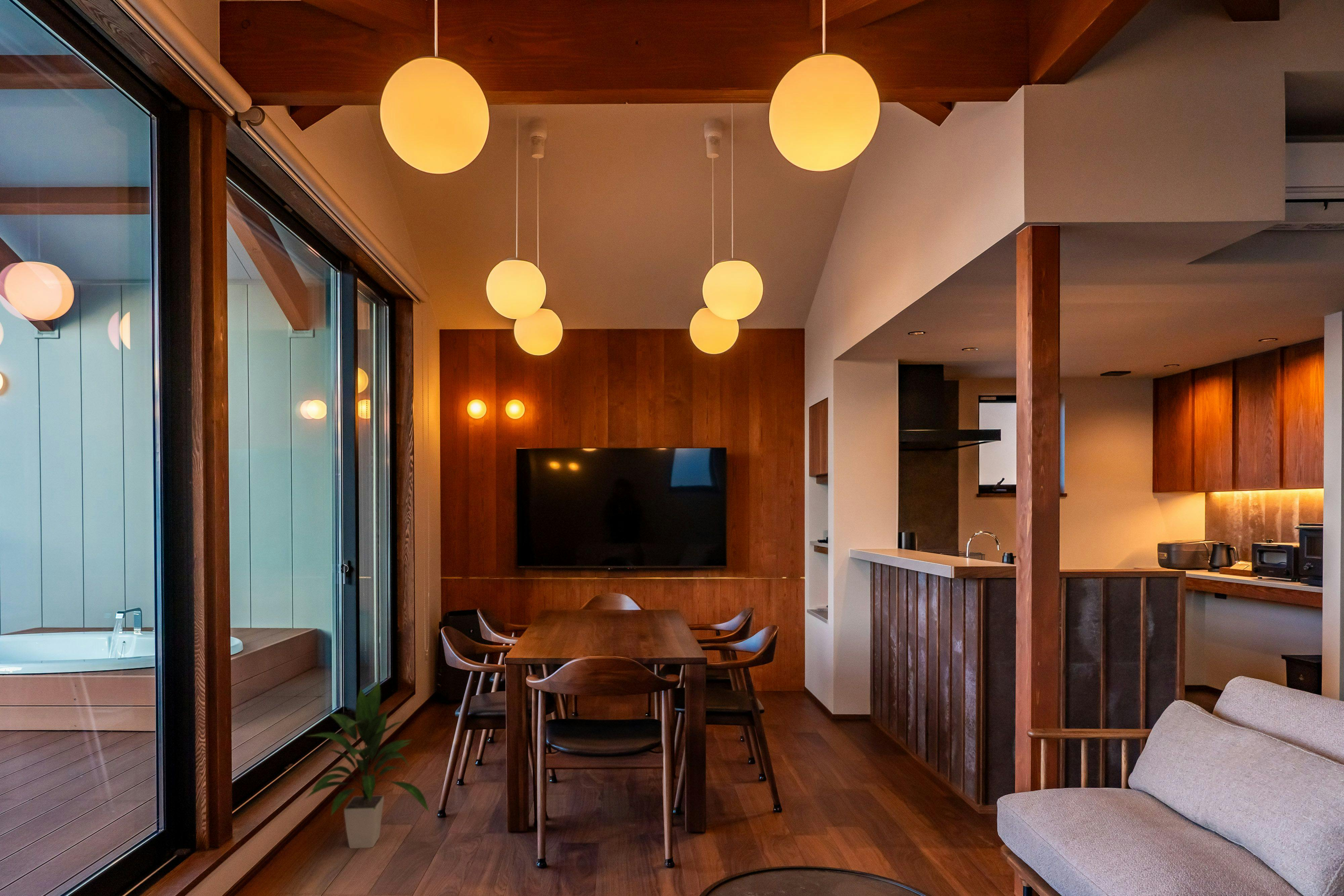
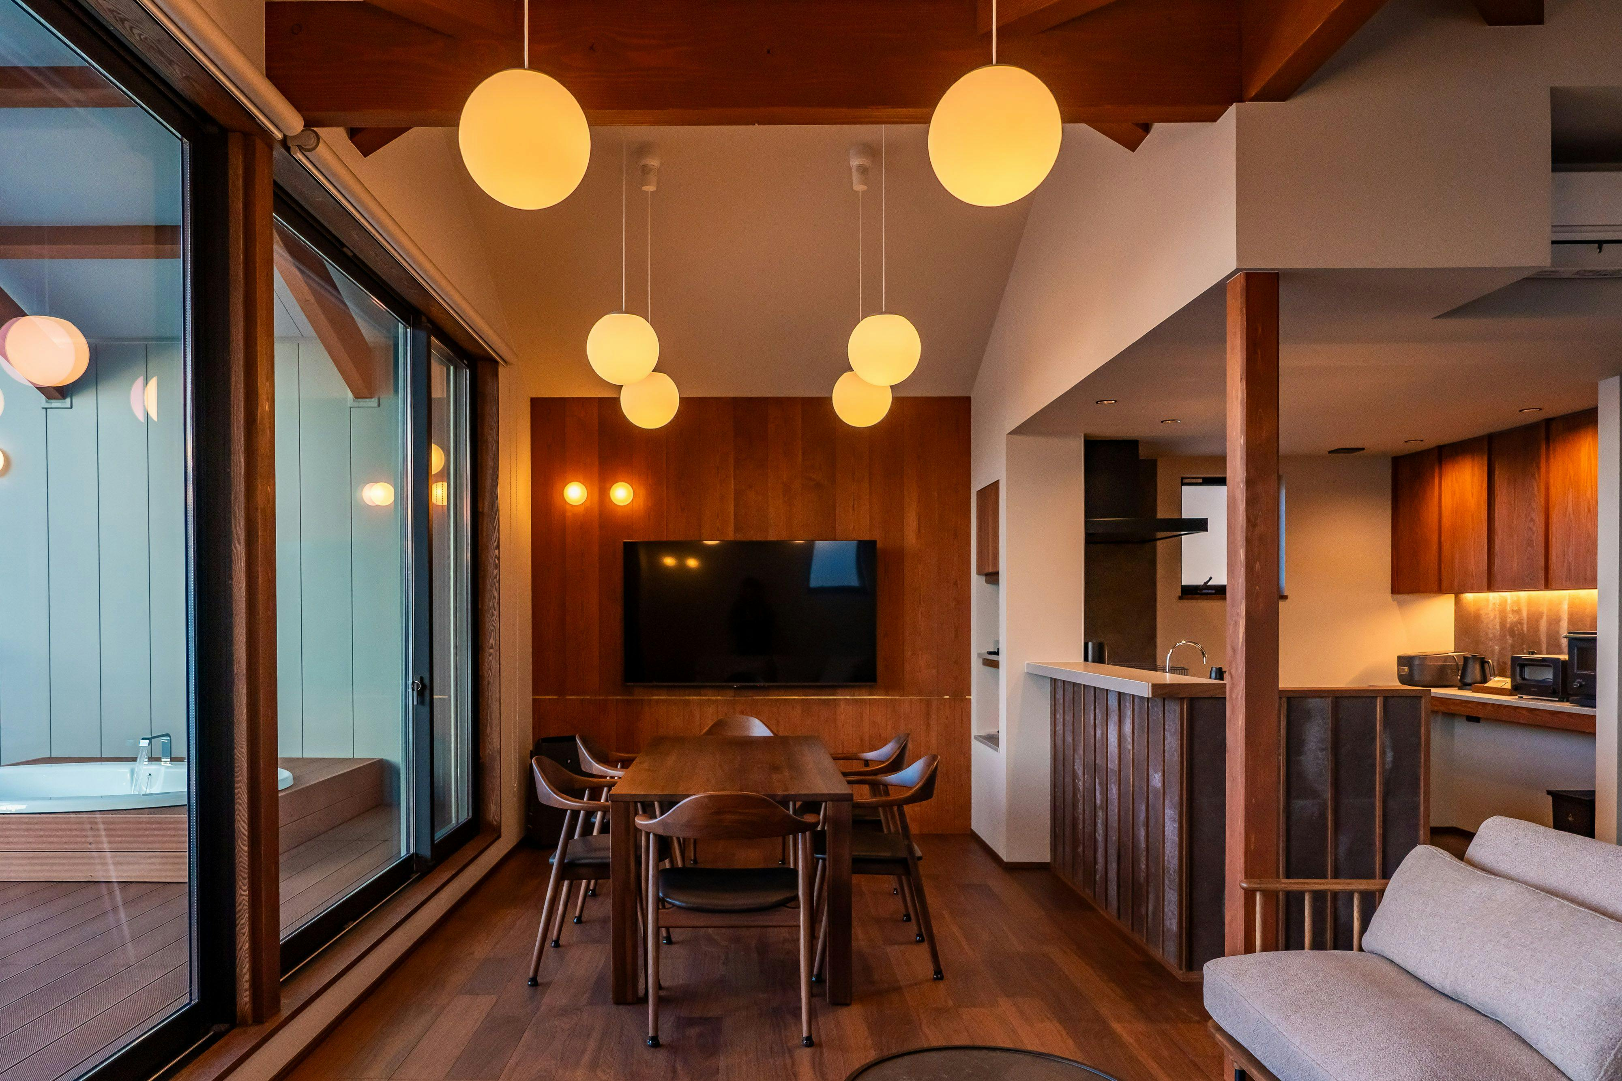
- indoor plant [302,680,430,849]
